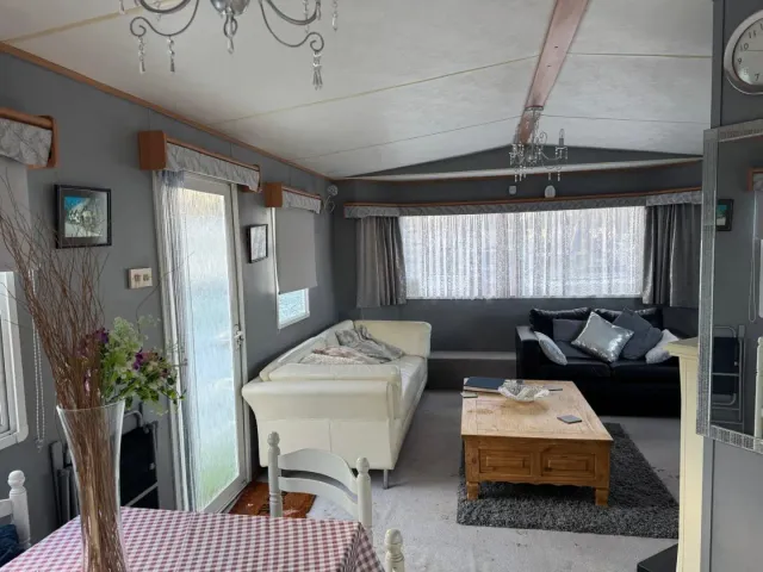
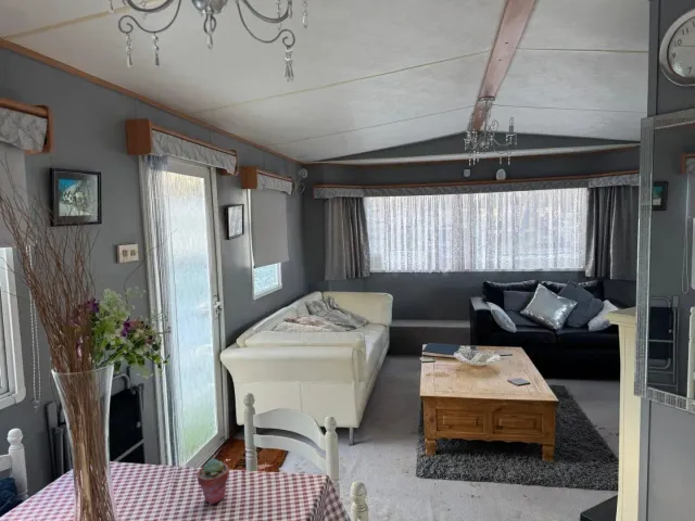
+ potted succulent [195,458,230,506]
